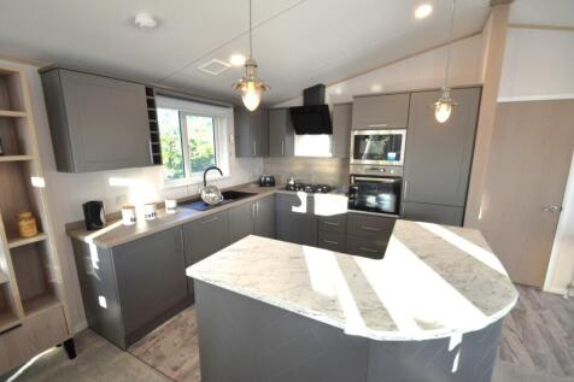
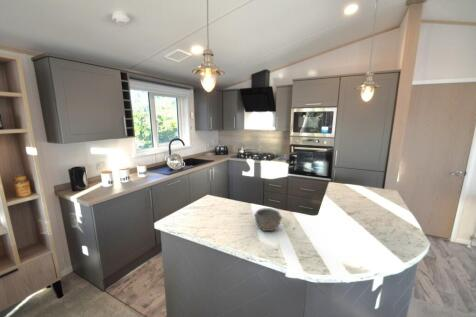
+ bowl [253,207,283,232]
